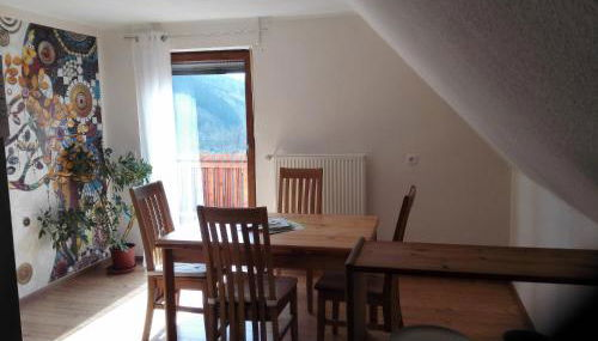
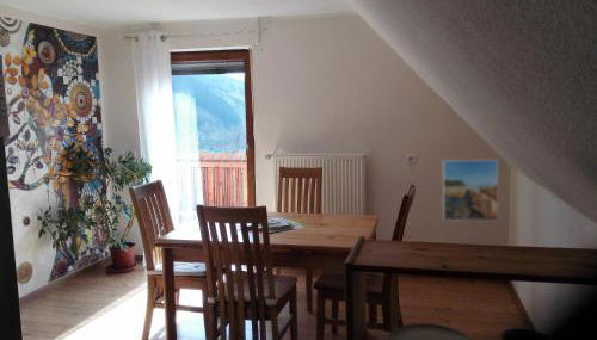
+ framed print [442,159,499,222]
